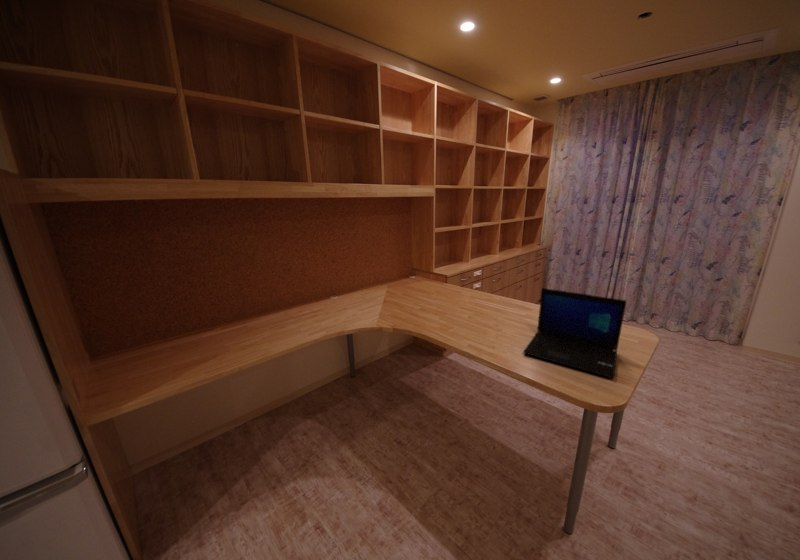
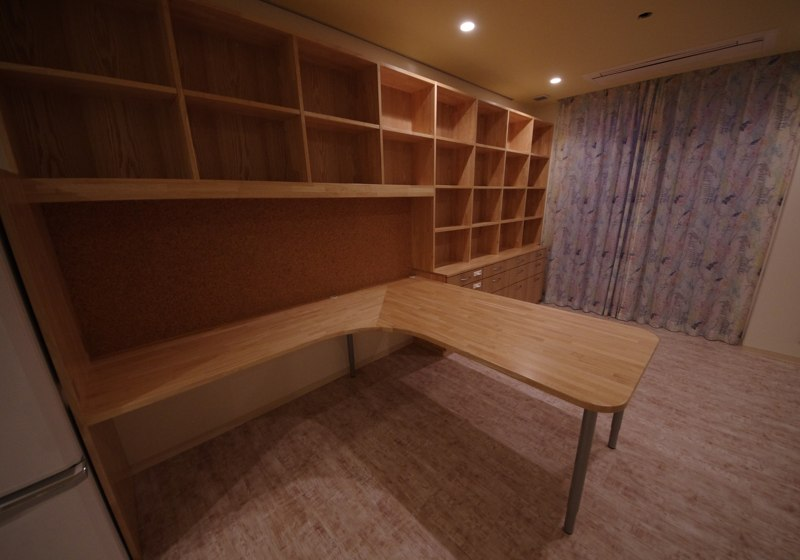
- laptop [522,287,628,379]
